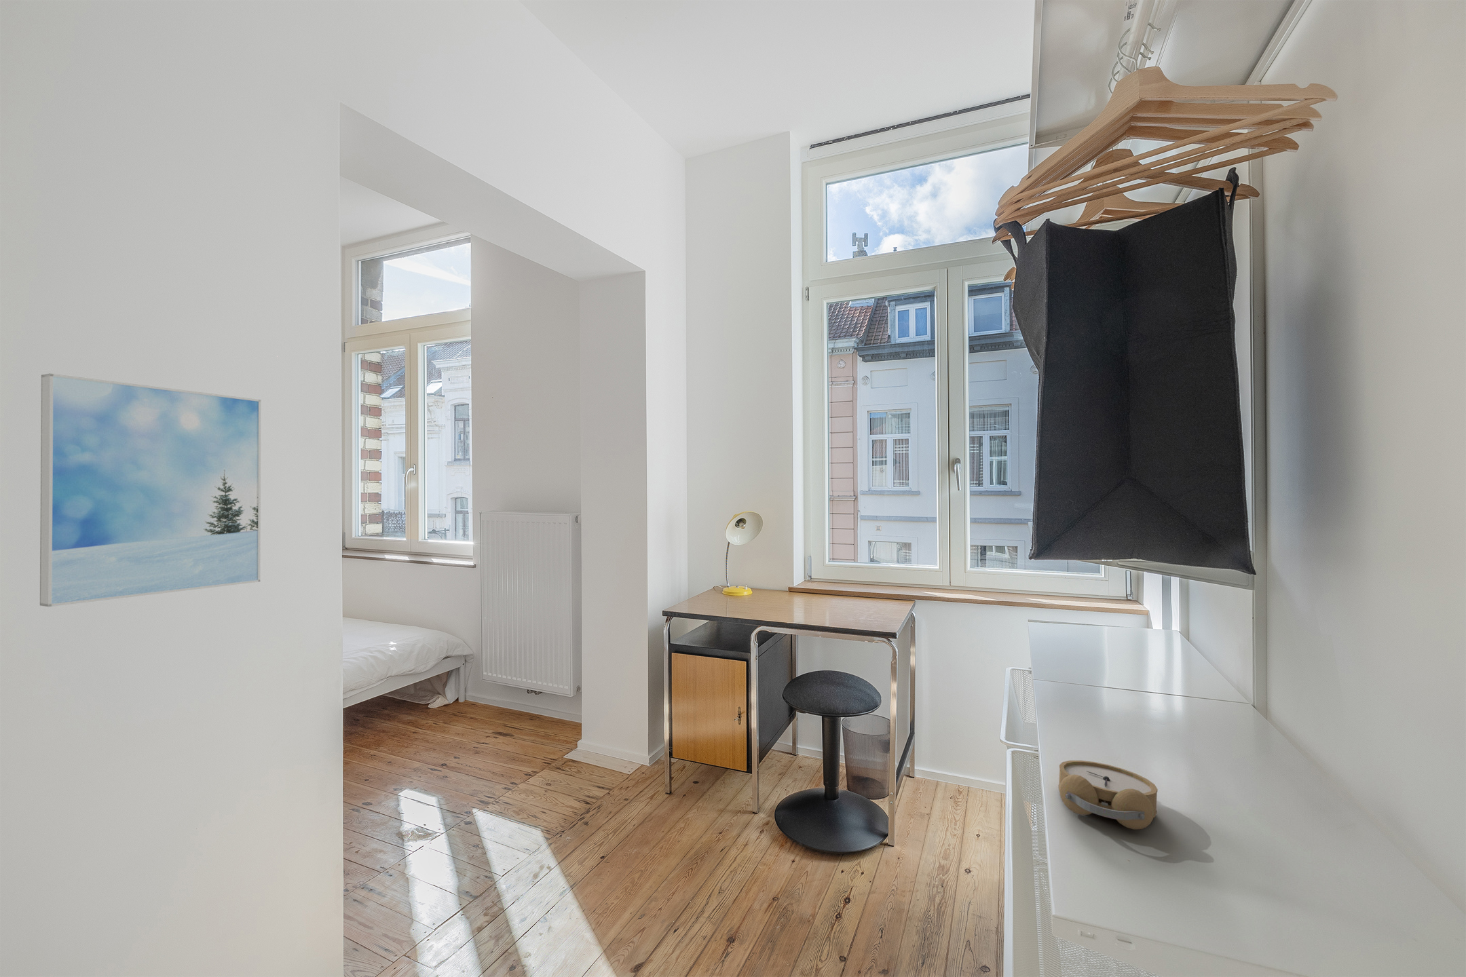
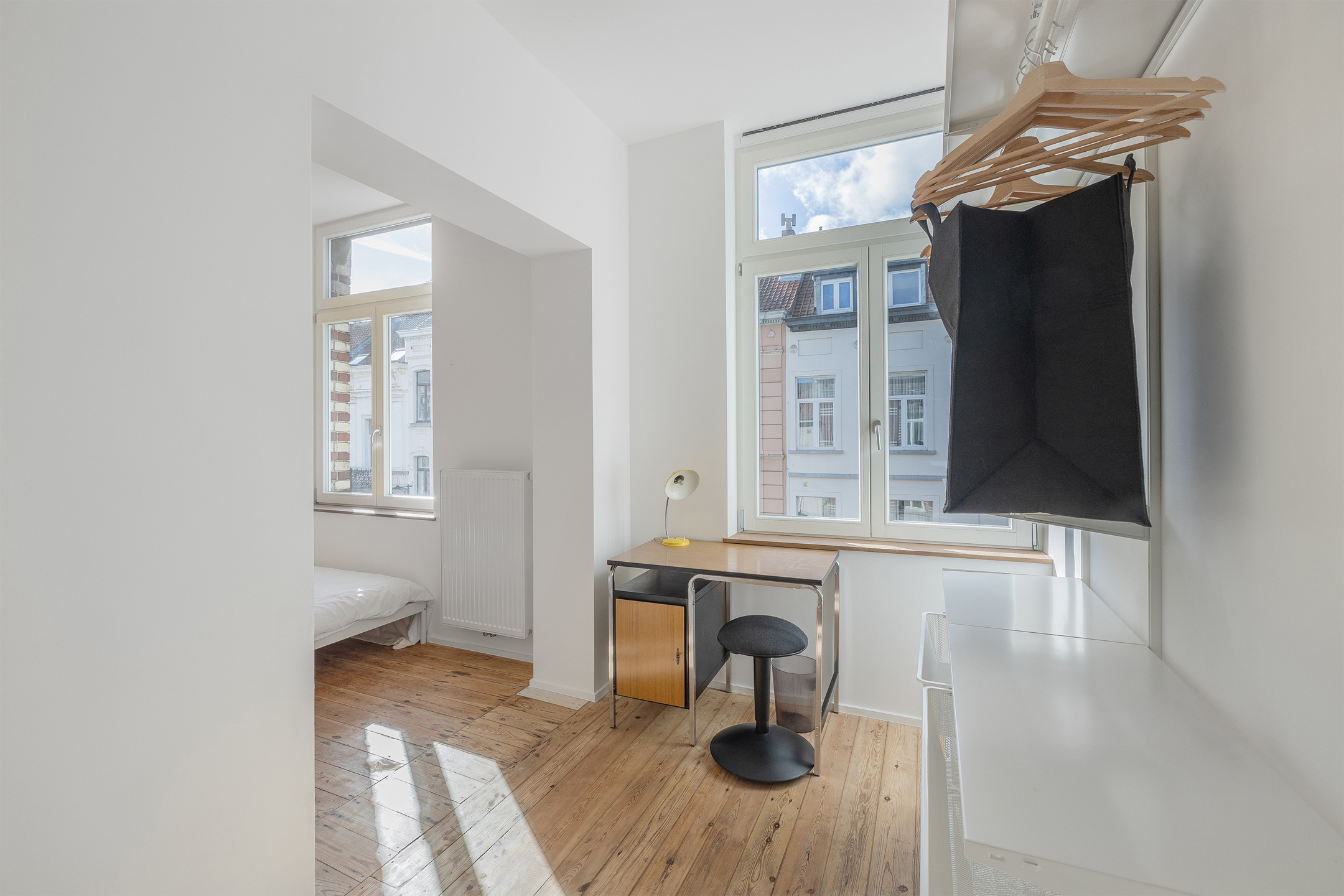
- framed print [39,373,262,607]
- alarm clock [1057,760,1158,830]
